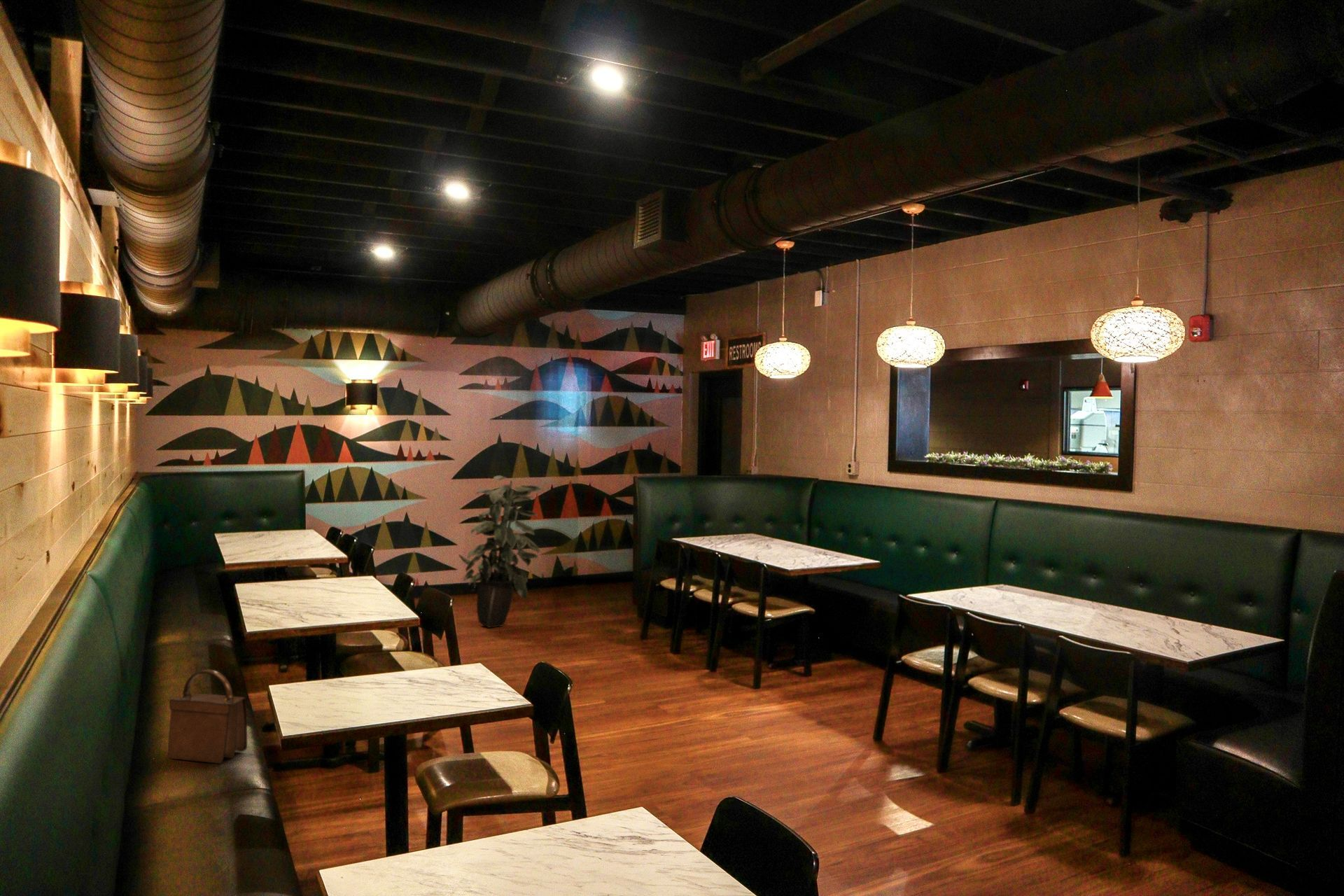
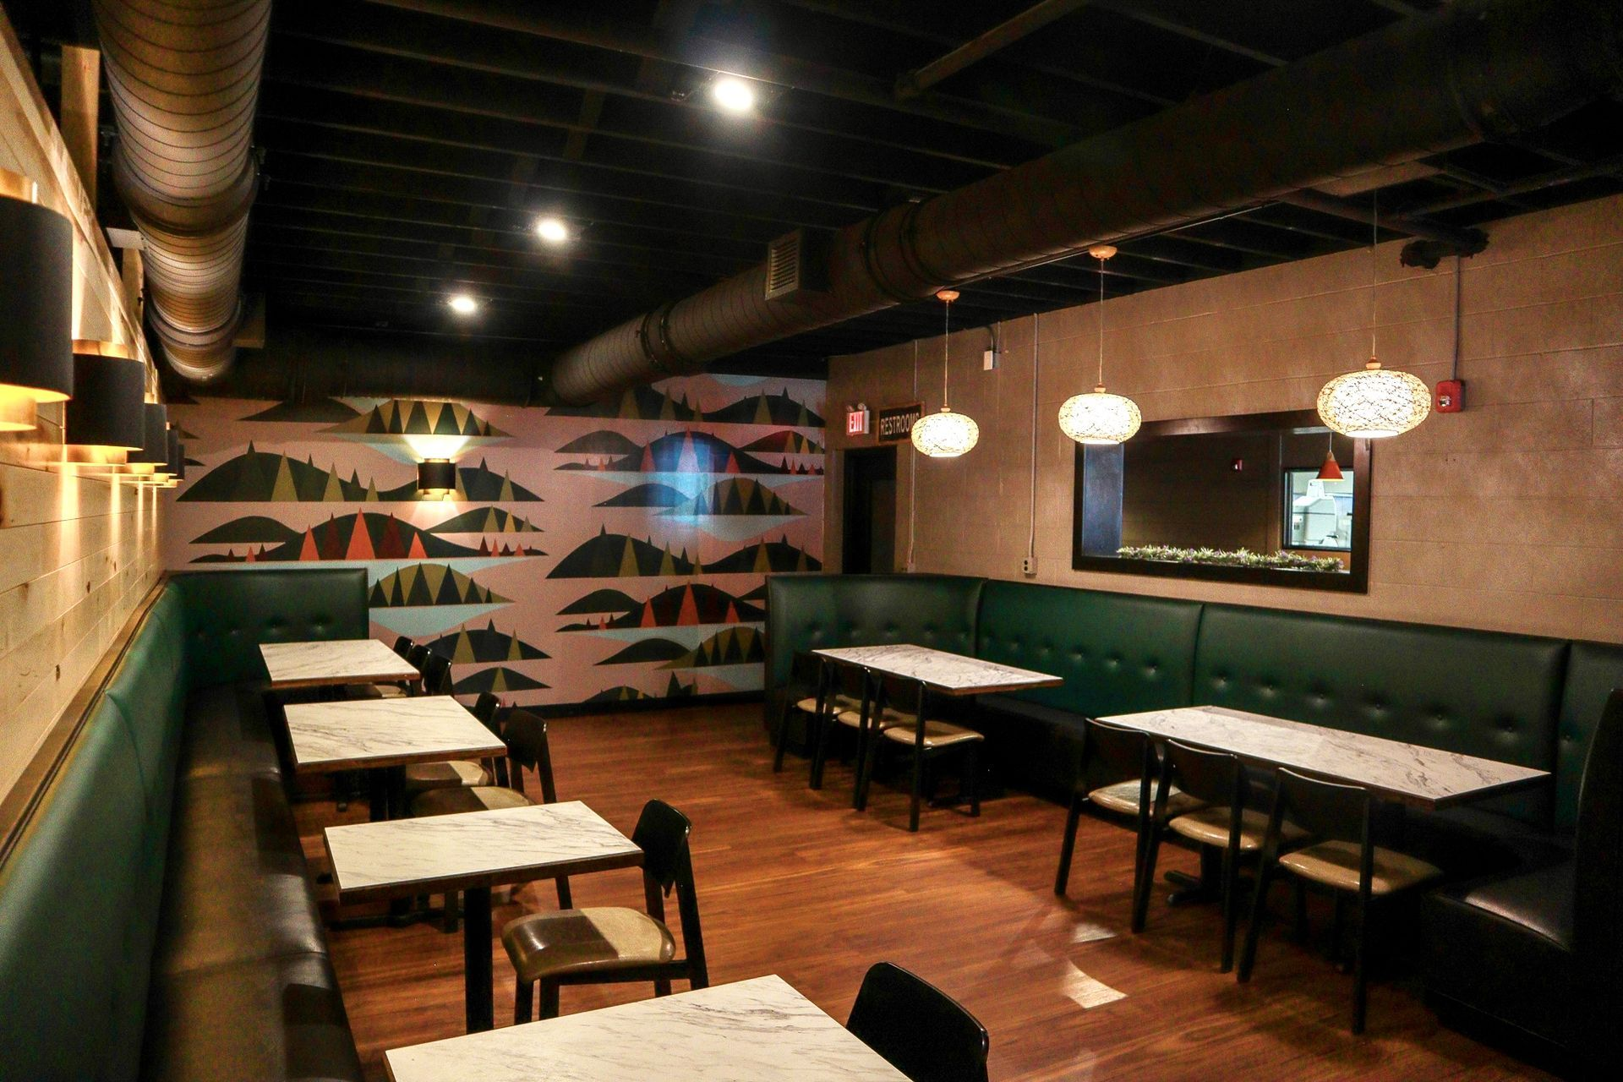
- handbag [167,669,248,764]
- indoor plant [458,475,545,629]
